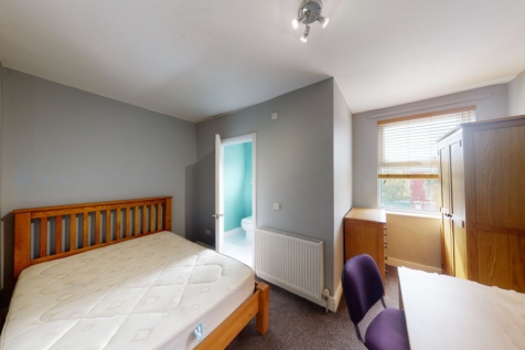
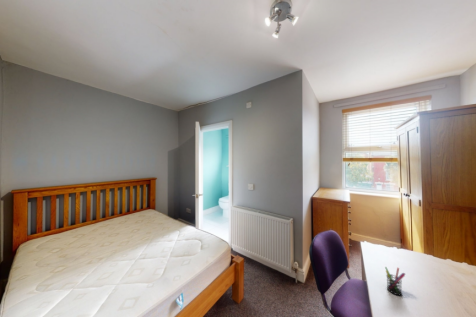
+ pen holder [384,266,406,296]
